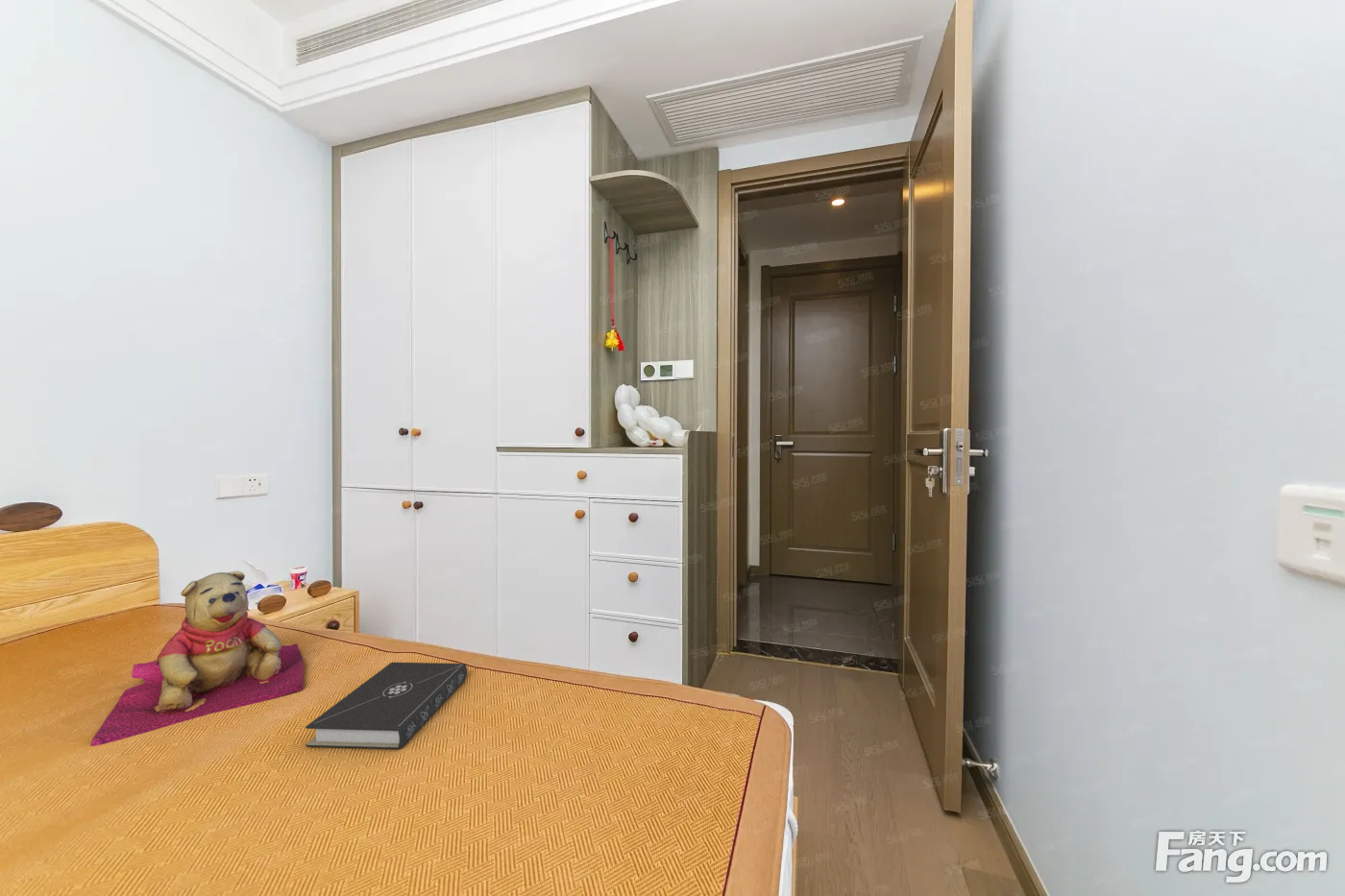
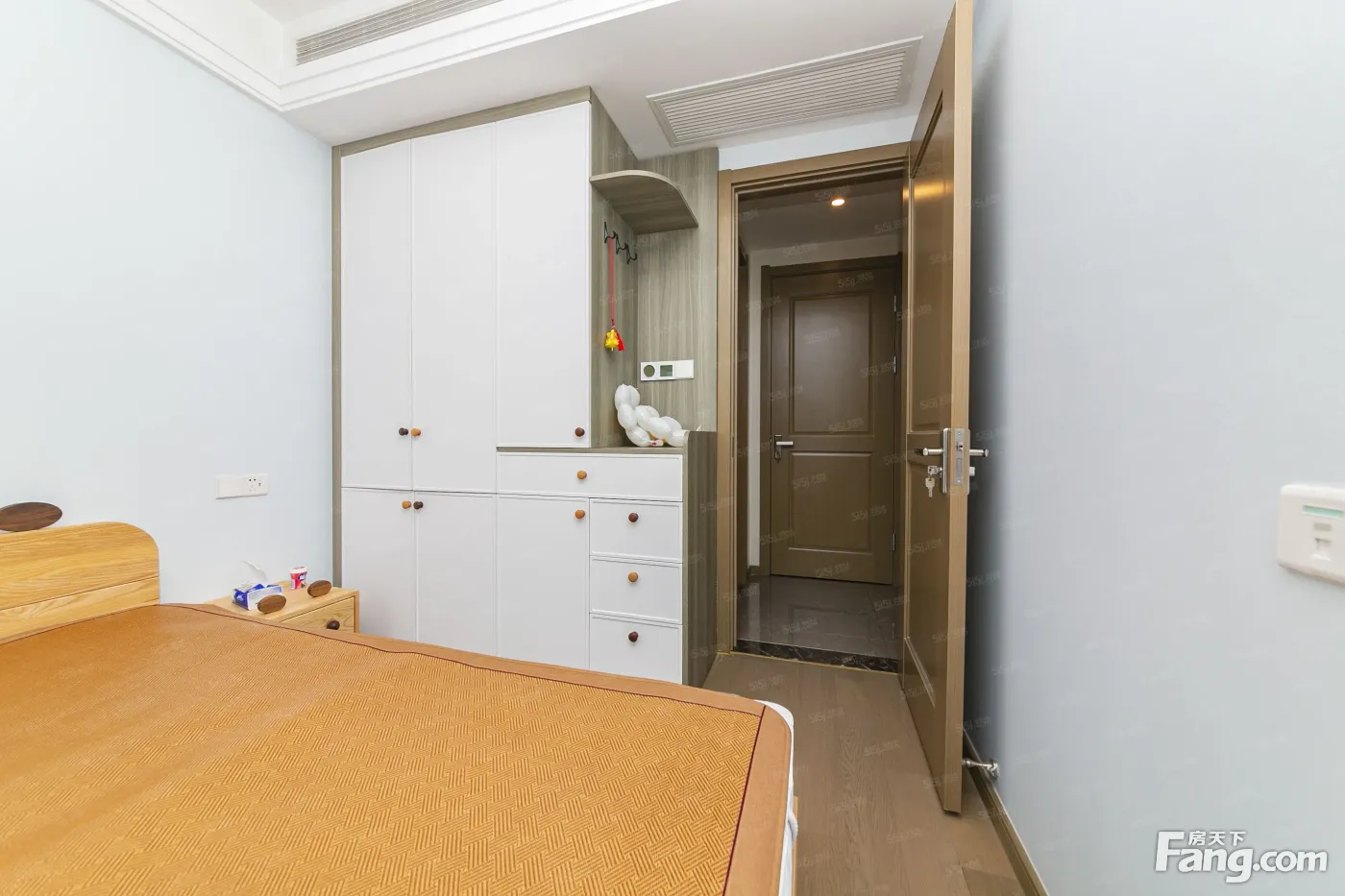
- book [305,662,468,750]
- teddy bear [90,570,304,747]
